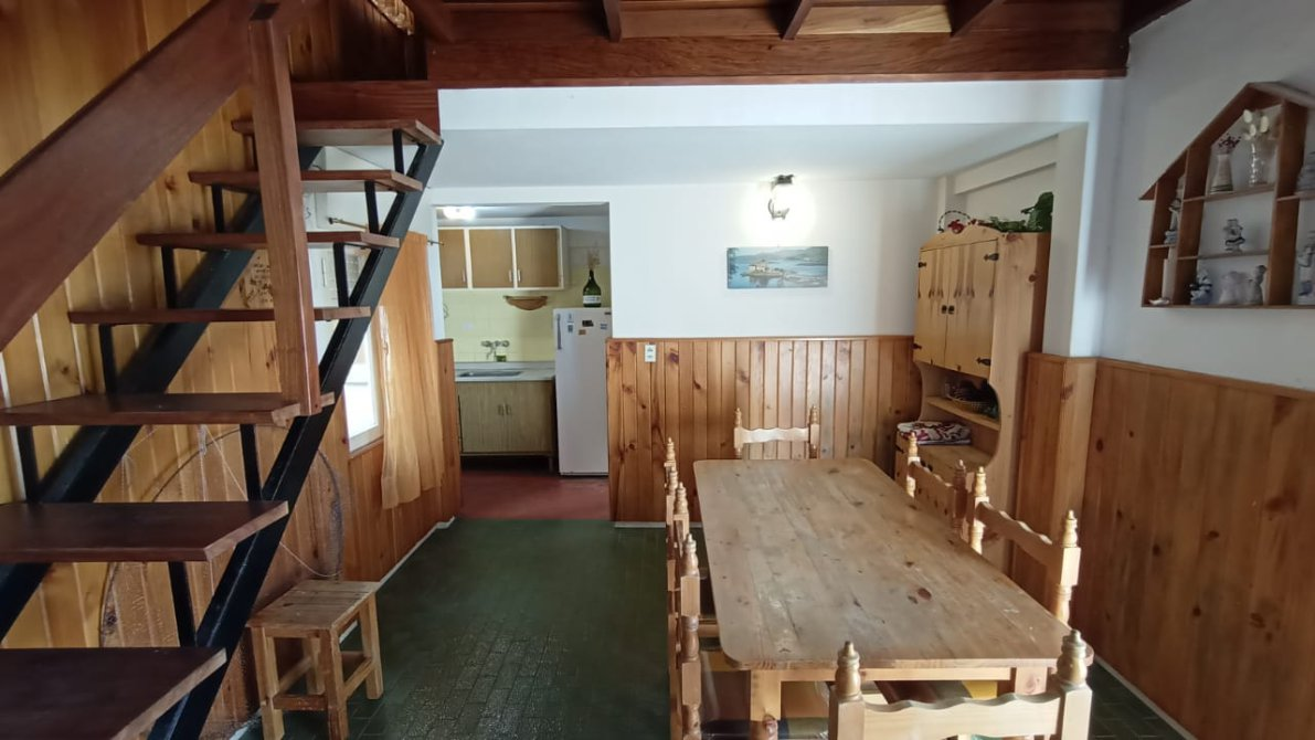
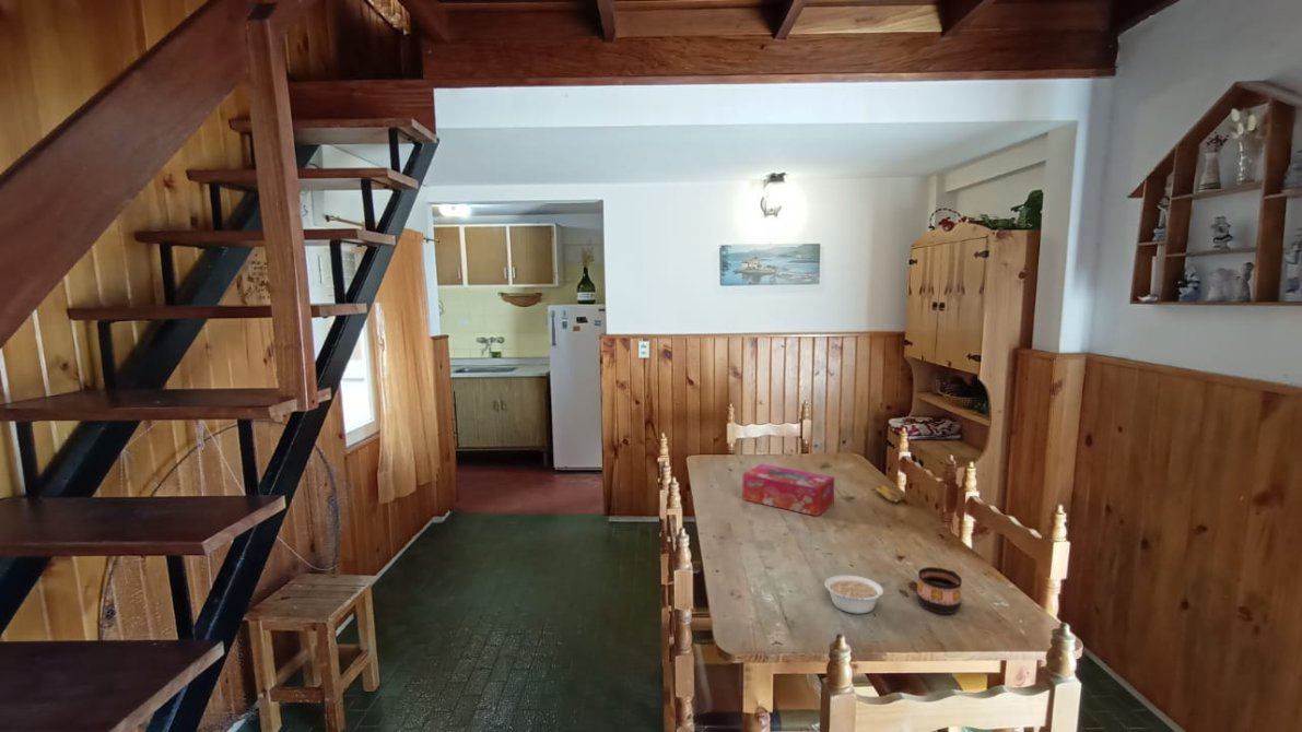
+ tissue box [741,463,835,517]
+ legume [824,574,893,615]
+ cup [916,566,963,615]
+ banana [876,484,902,504]
